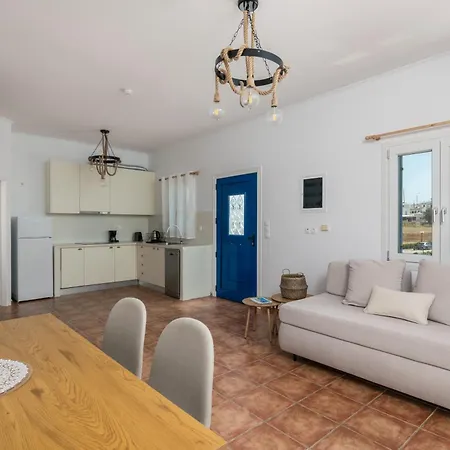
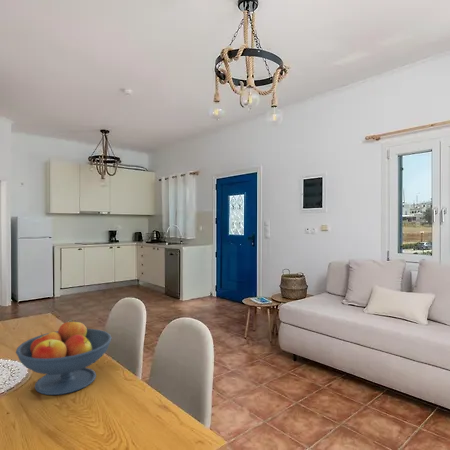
+ fruit bowl [15,318,113,396]
